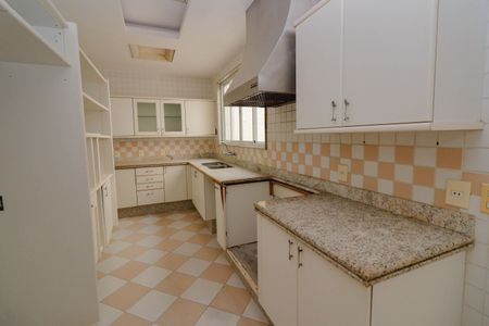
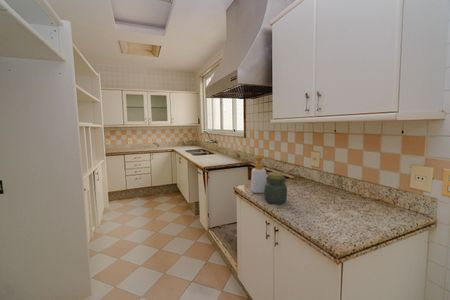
+ soap bottle [250,155,272,194]
+ jar [263,171,288,205]
